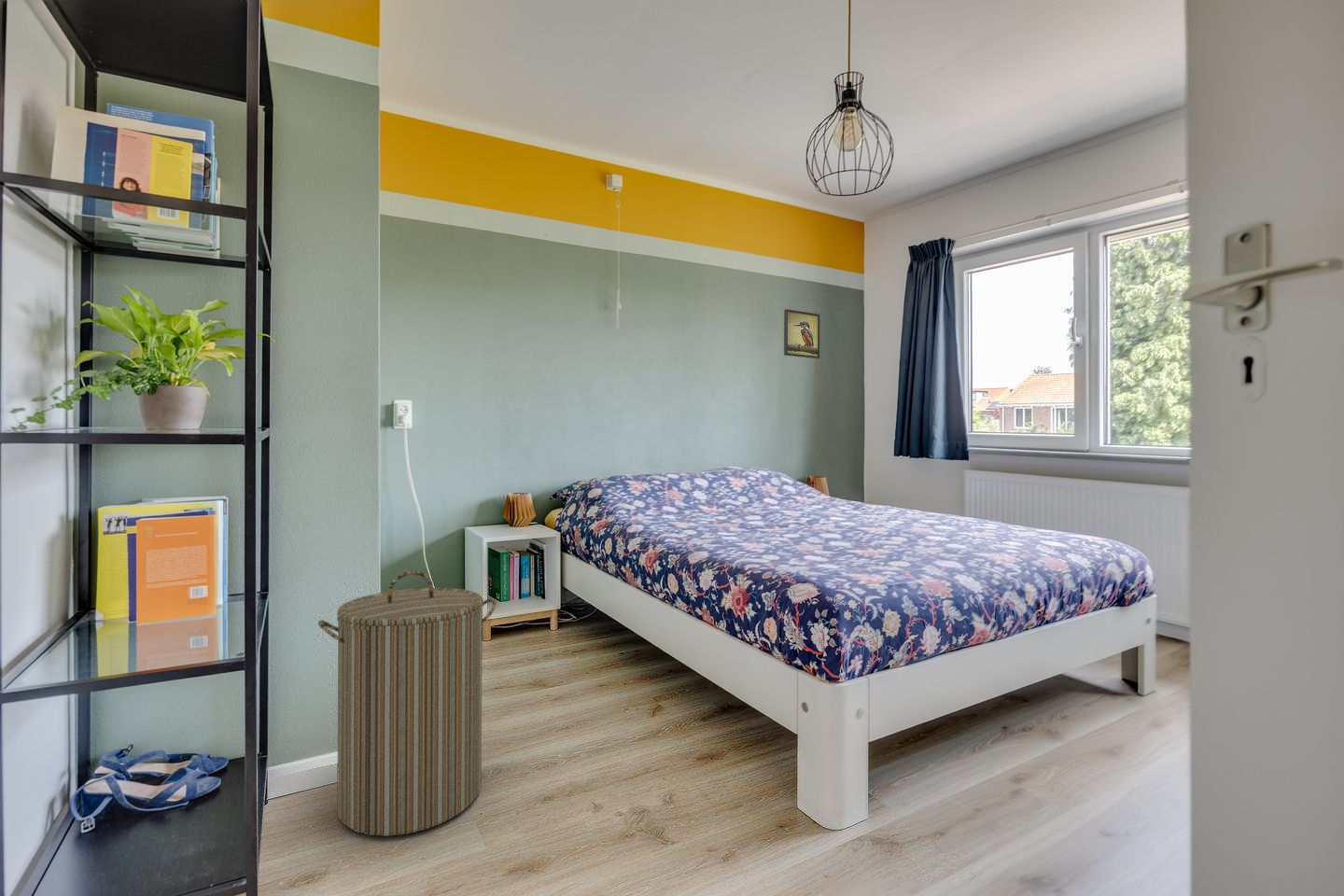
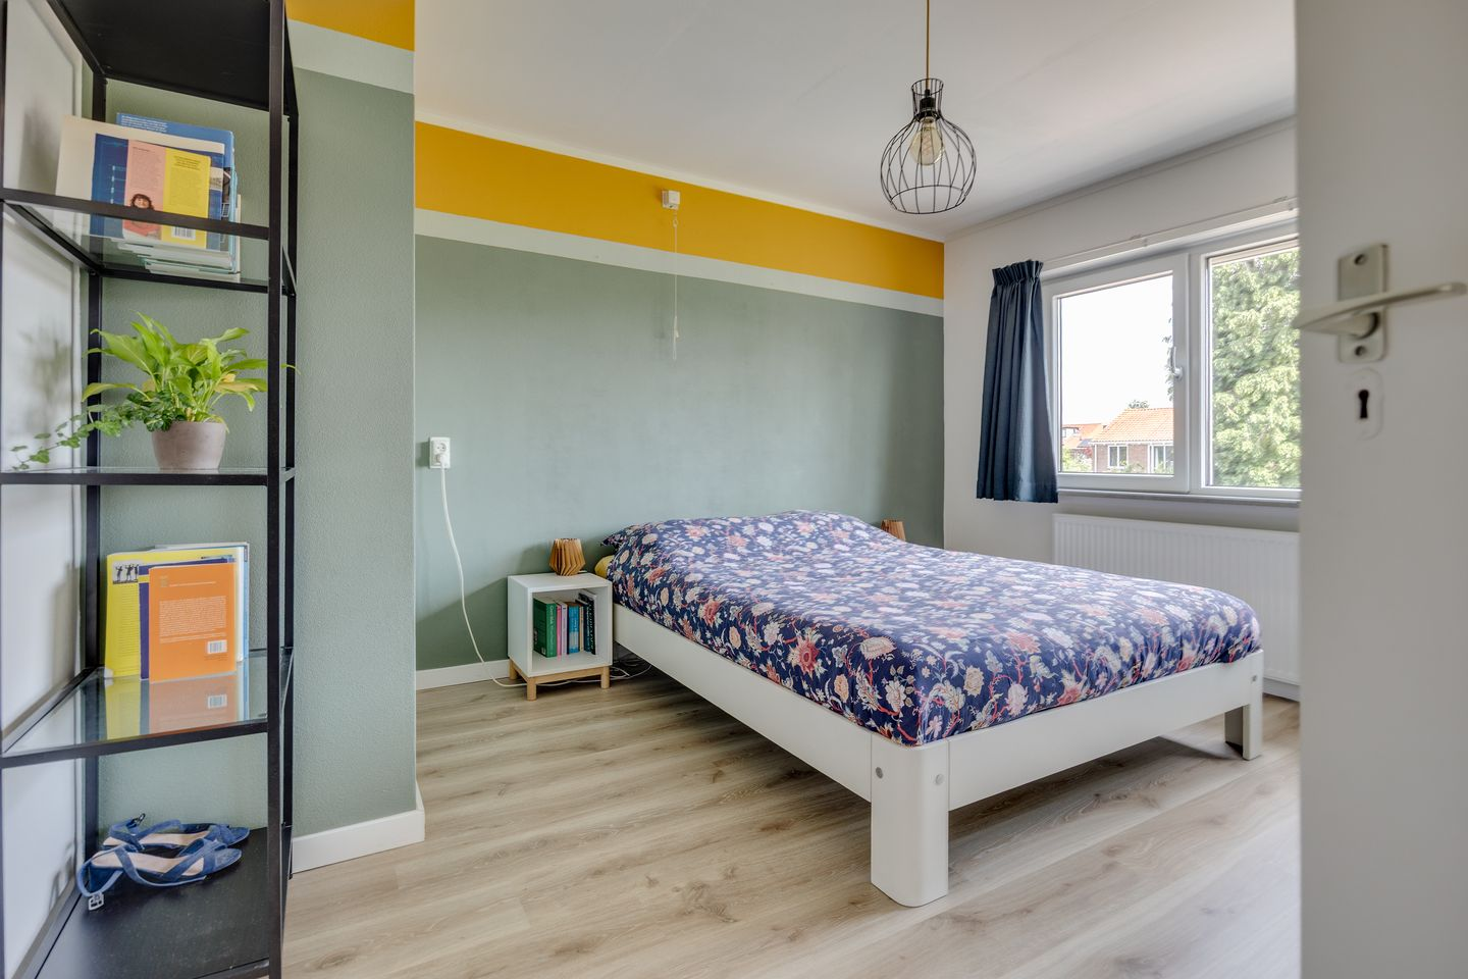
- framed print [783,308,820,359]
- laundry hamper [317,570,497,837]
